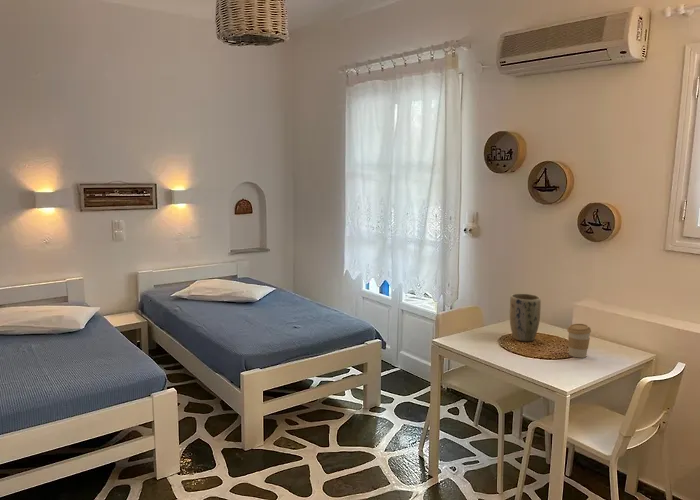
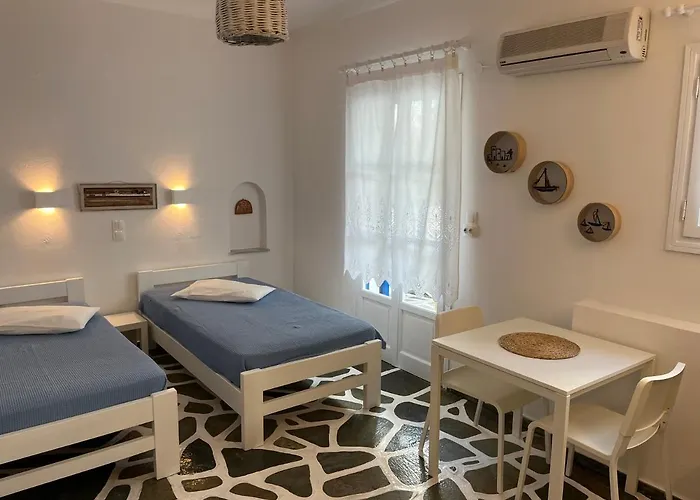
- coffee cup [566,323,592,359]
- plant pot [509,293,542,342]
